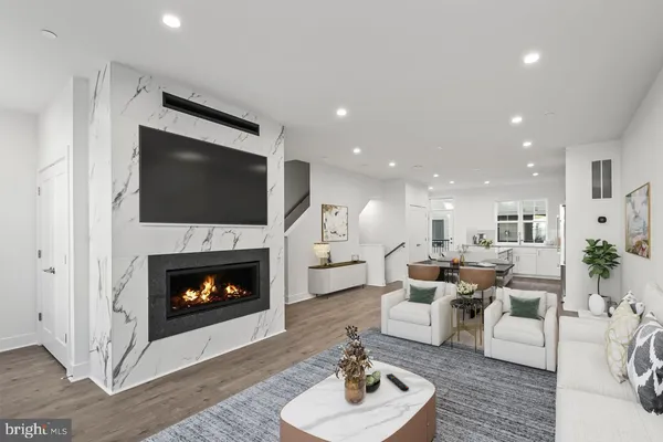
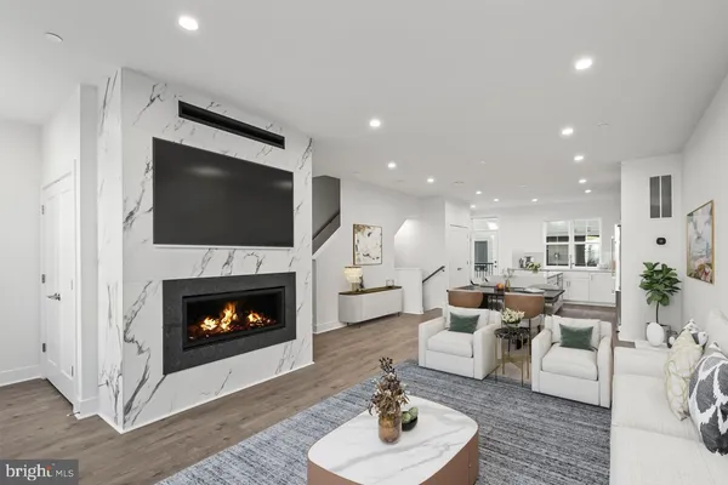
- remote control [386,372,410,391]
